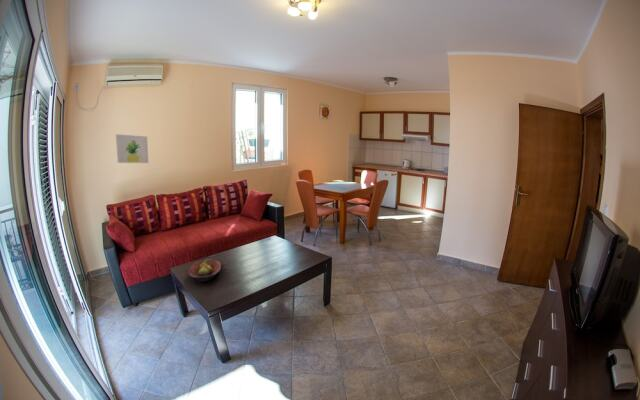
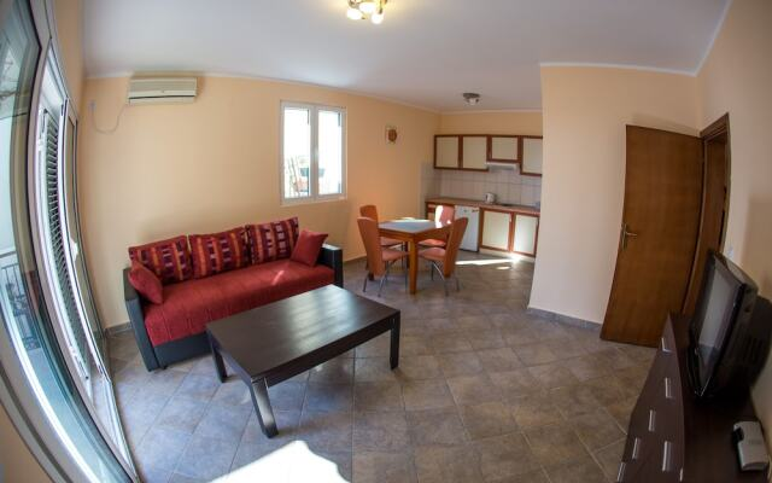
- wall art [115,133,150,164]
- fruit bowl [187,258,222,282]
